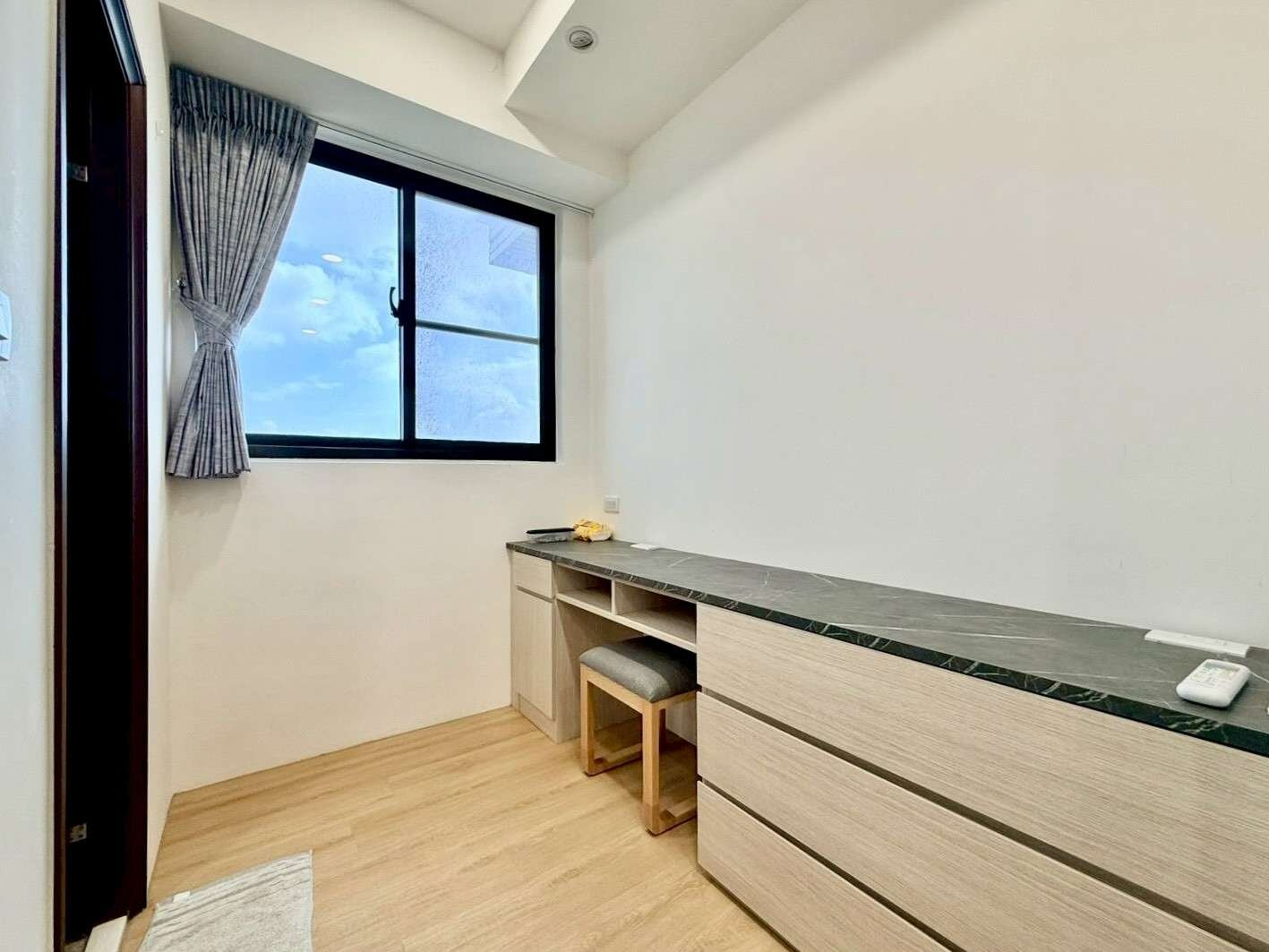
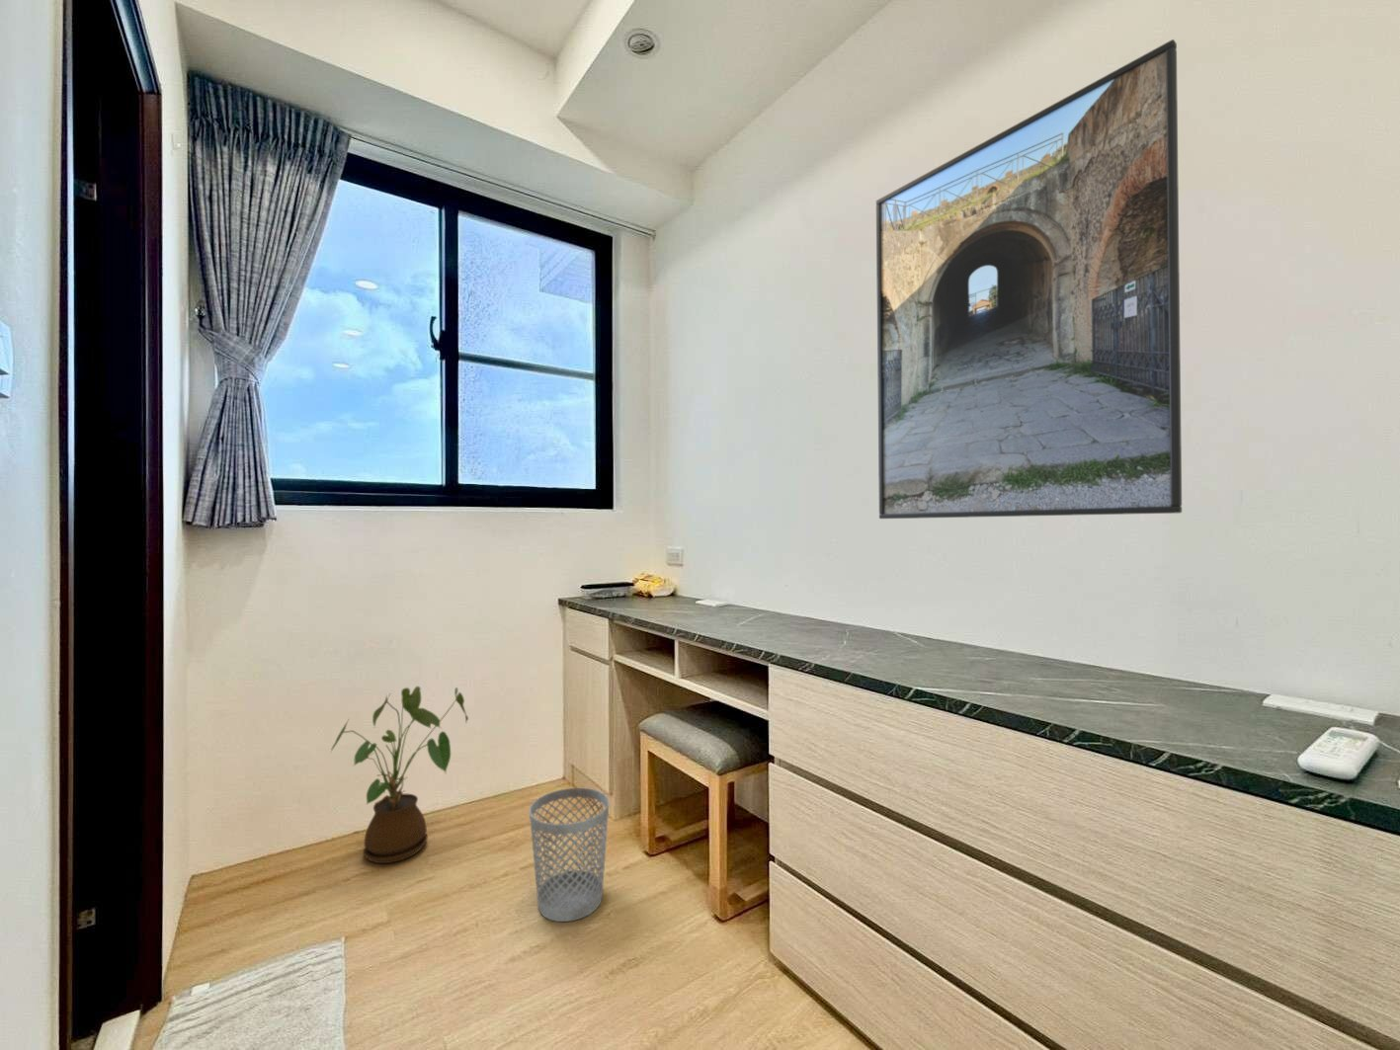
+ house plant [330,686,469,865]
+ wastebasket [528,788,610,922]
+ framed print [875,39,1183,519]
